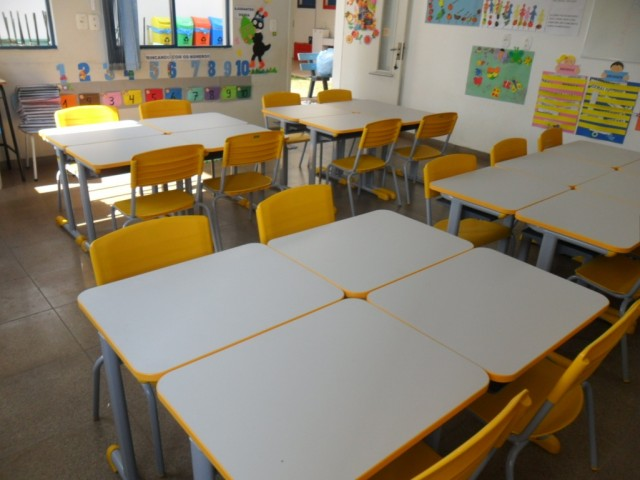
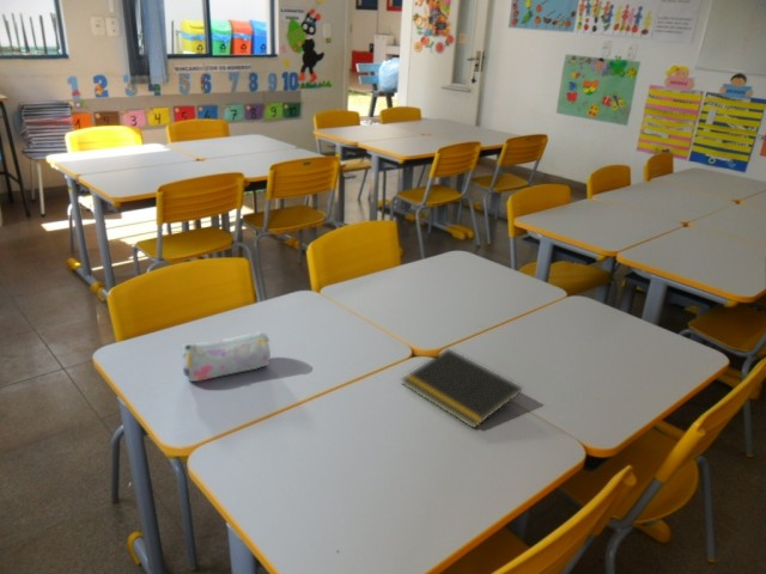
+ pencil case [180,330,272,383]
+ notepad [400,348,523,429]
